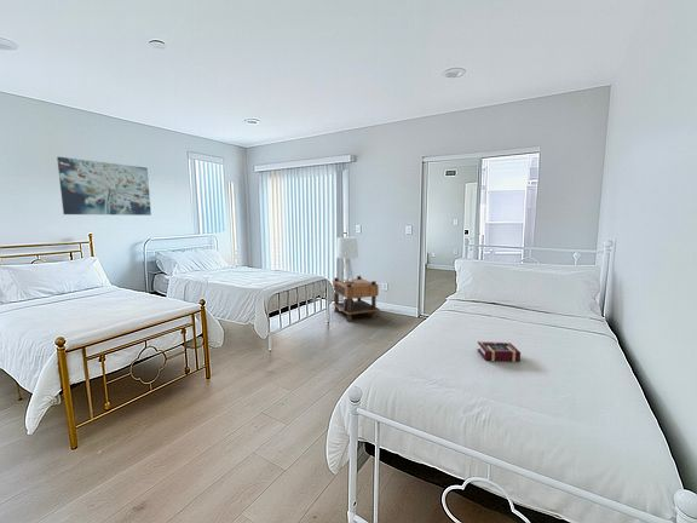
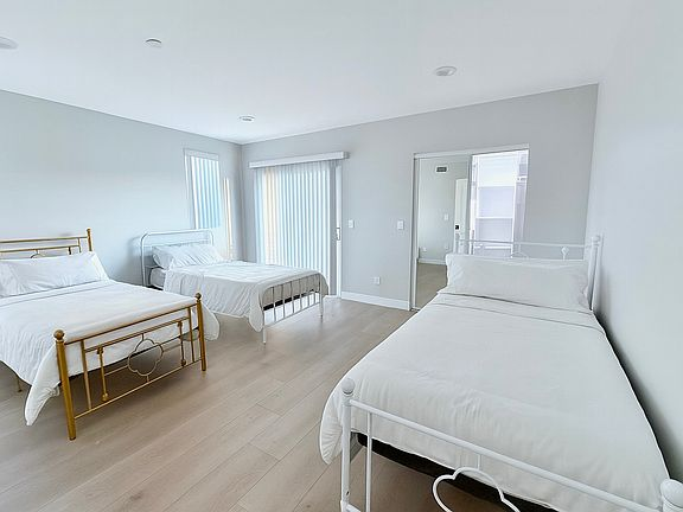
- lamp [335,236,359,283]
- wall art [56,156,152,217]
- book [476,340,522,363]
- nightstand [332,275,381,322]
